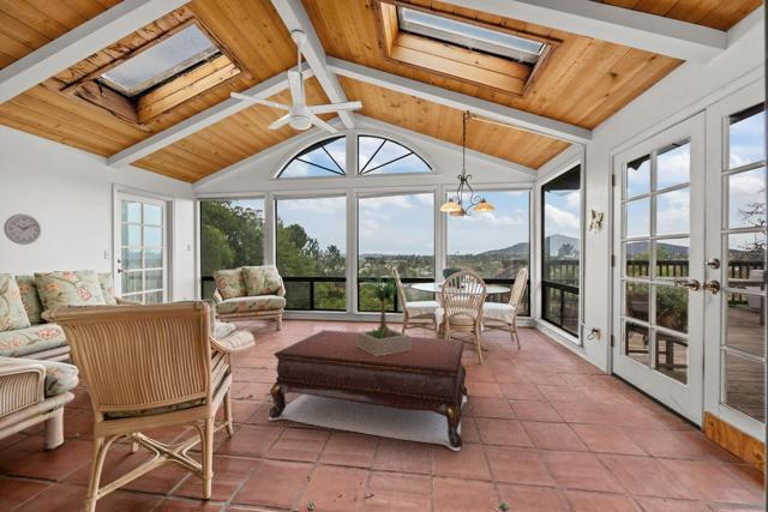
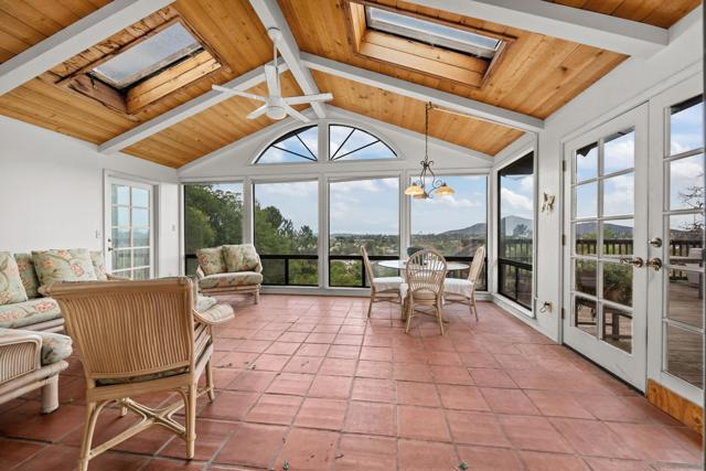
- potted plant [356,275,412,356]
- wall clock [2,213,42,246]
- coffee table [268,329,468,452]
